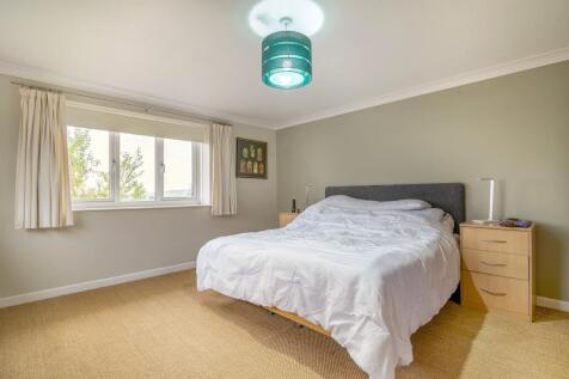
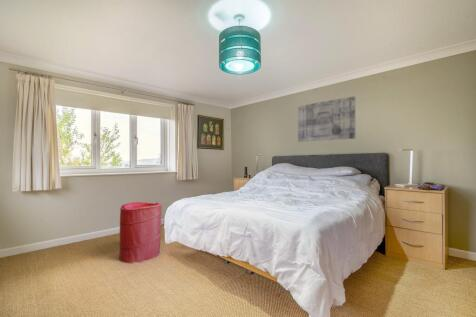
+ laundry hamper [118,201,163,264]
+ wall art [297,95,356,143]
